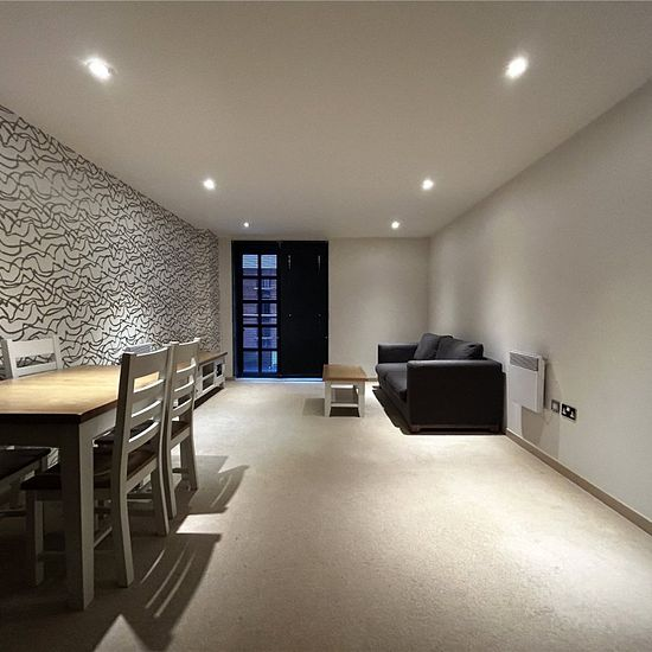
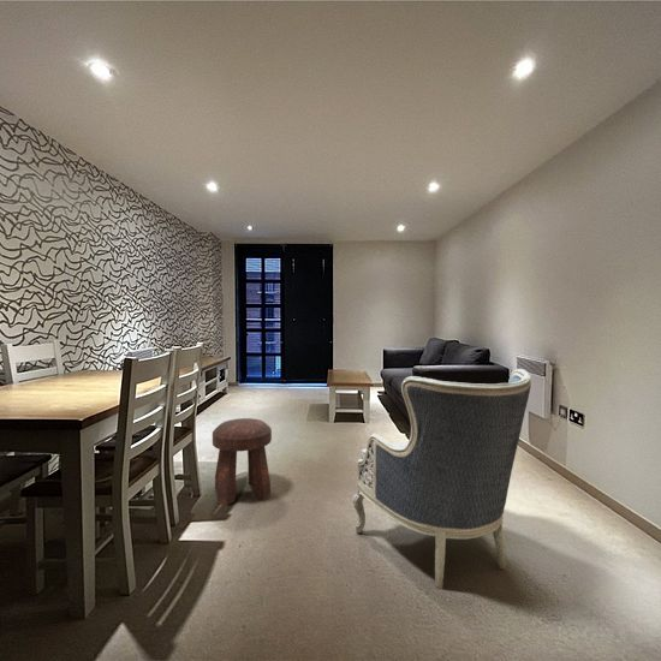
+ stool [212,417,273,507]
+ armchair [351,368,532,590]
